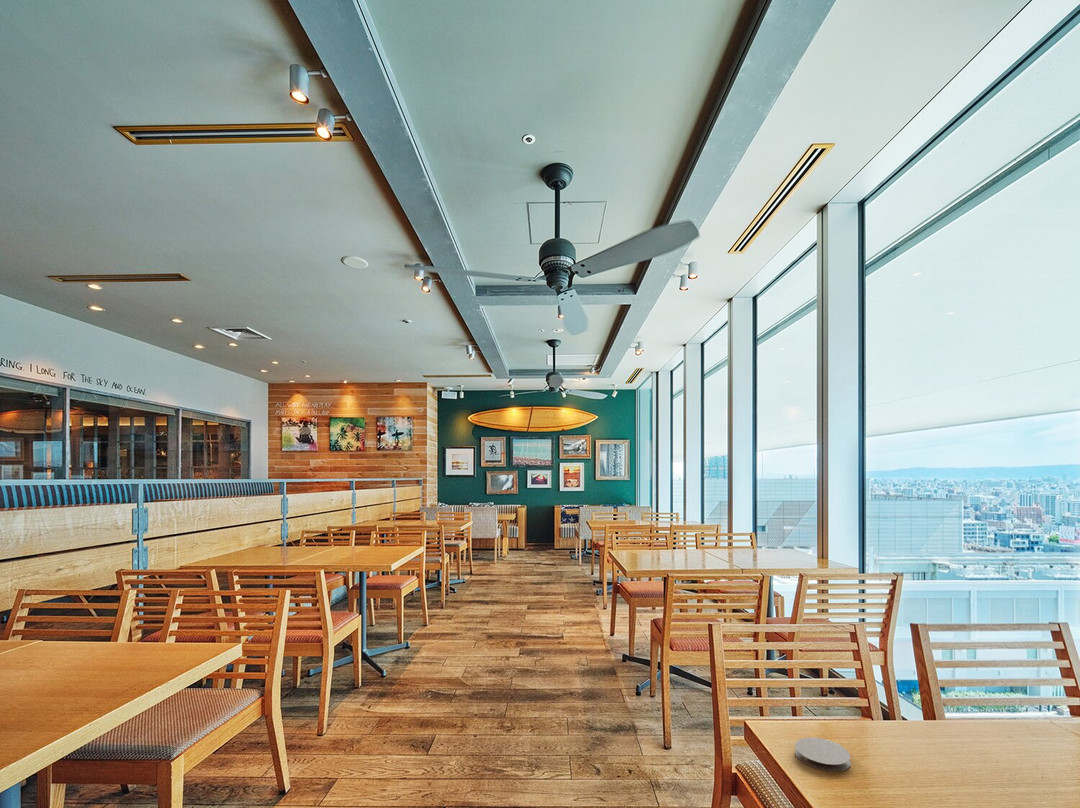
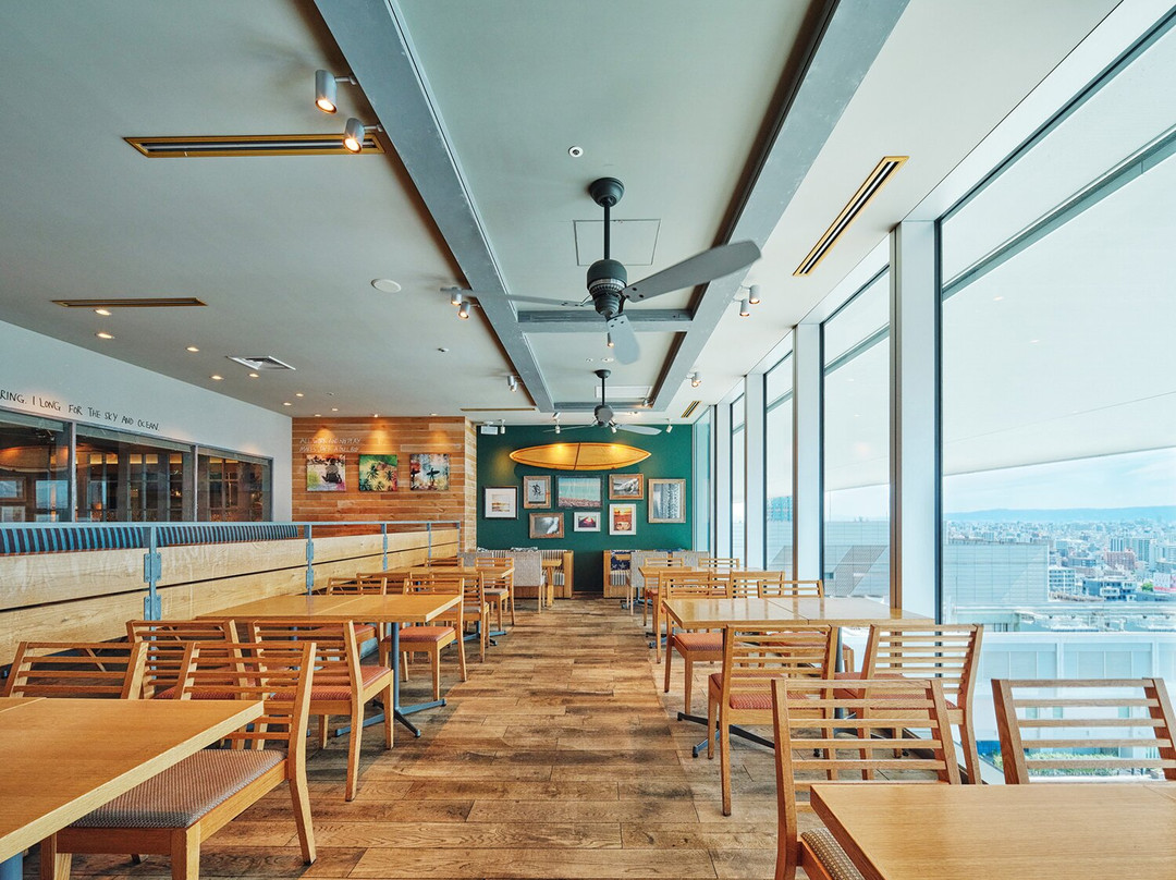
- coaster [794,736,852,773]
